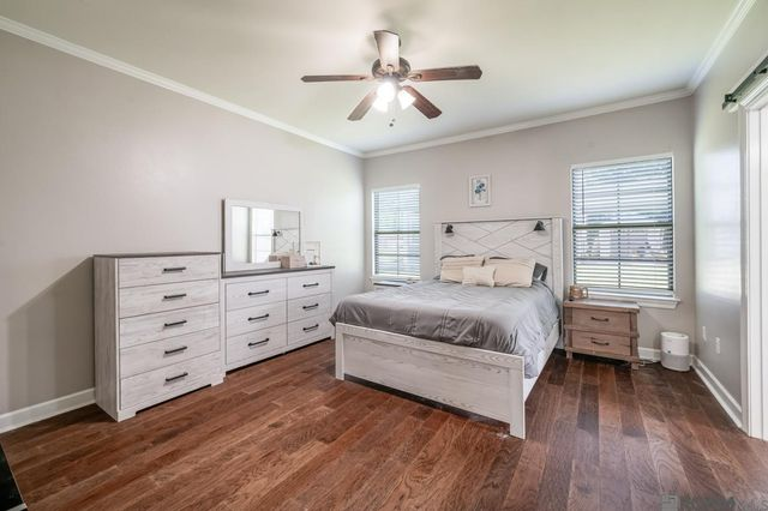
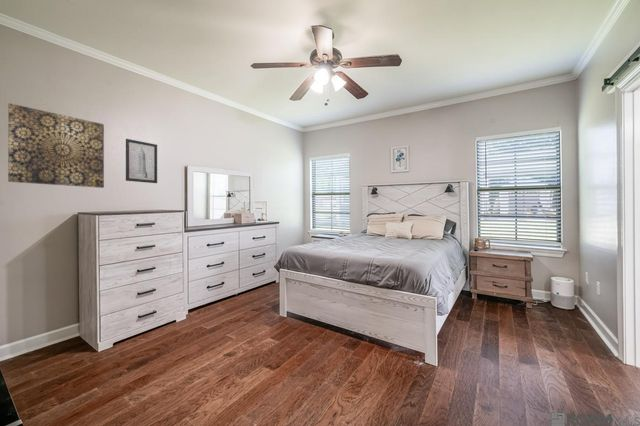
+ wall art [125,138,158,184]
+ wall art [7,102,105,189]
